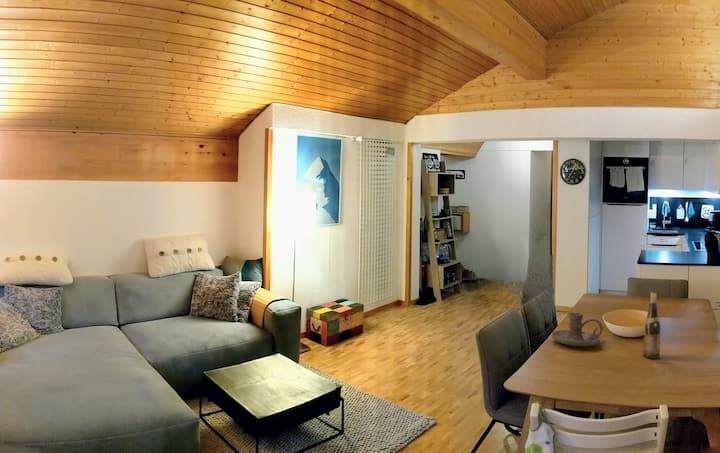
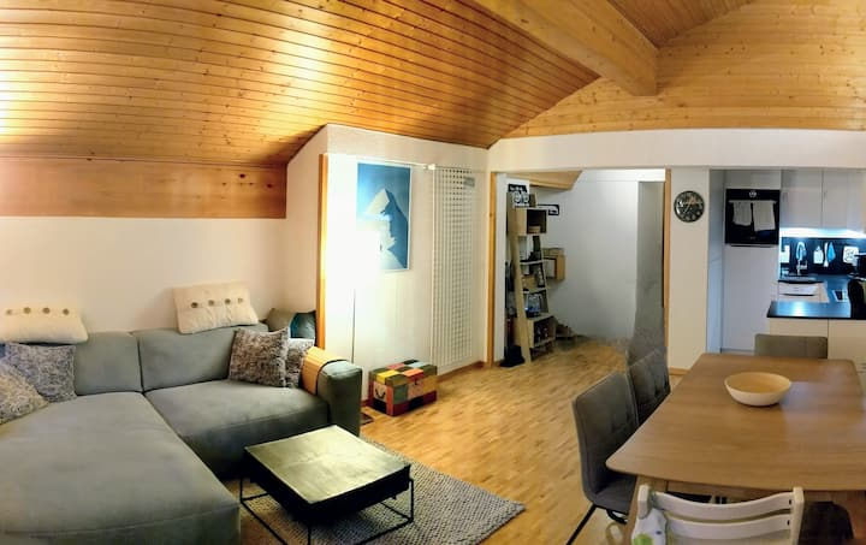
- wine bottle [642,291,662,360]
- candle holder [550,312,603,347]
